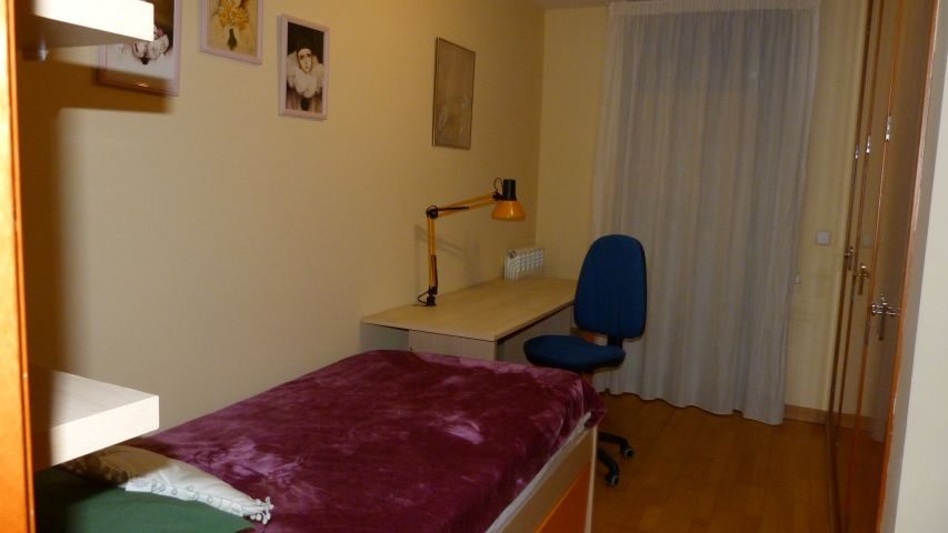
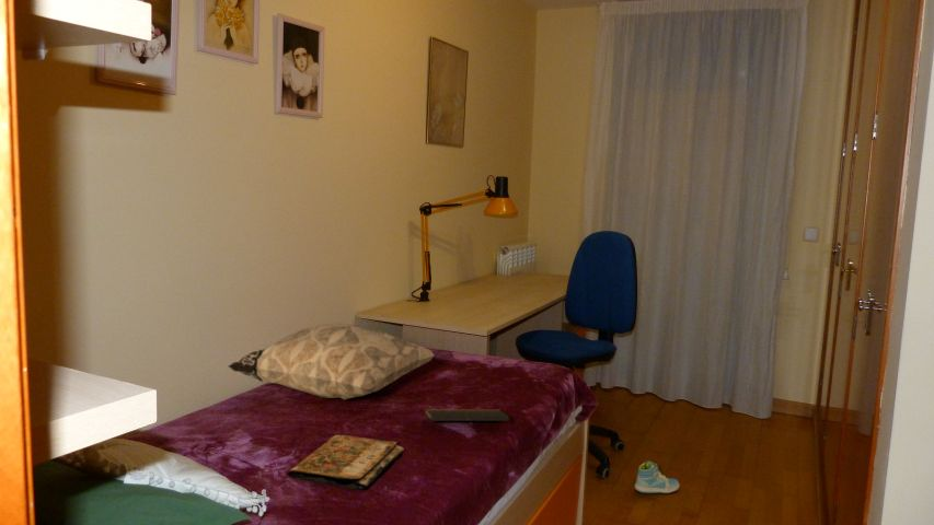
+ notepad [425,408,511,431]
+ book [286,434,405,491]
+ sneaker [634,459,680,494]
+ decorative pillow [227,322,437,400]
